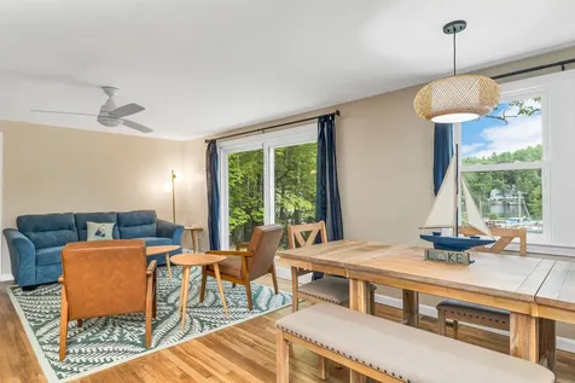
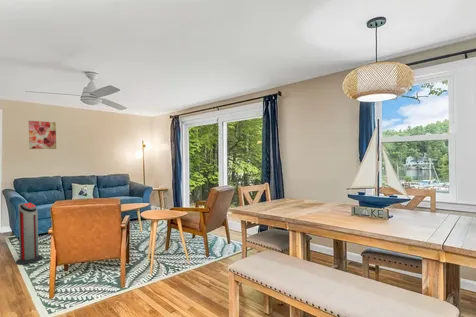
+ air purifier [15,202,43,266]
+ wall art [28,120,57,150]
